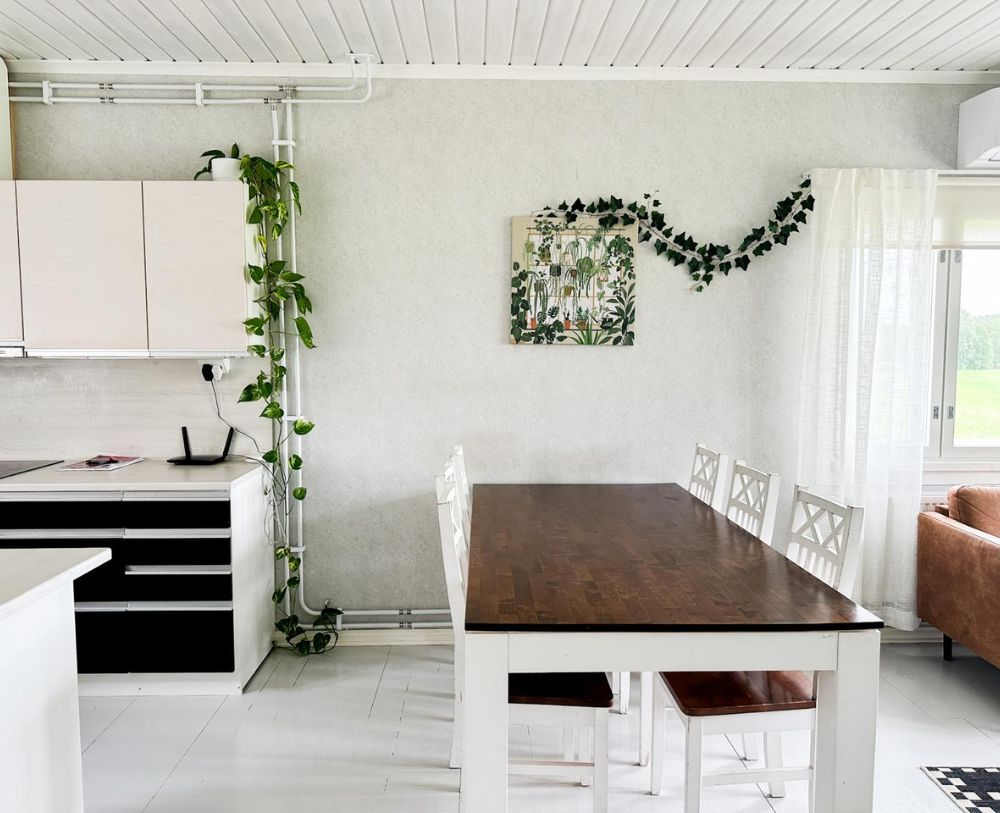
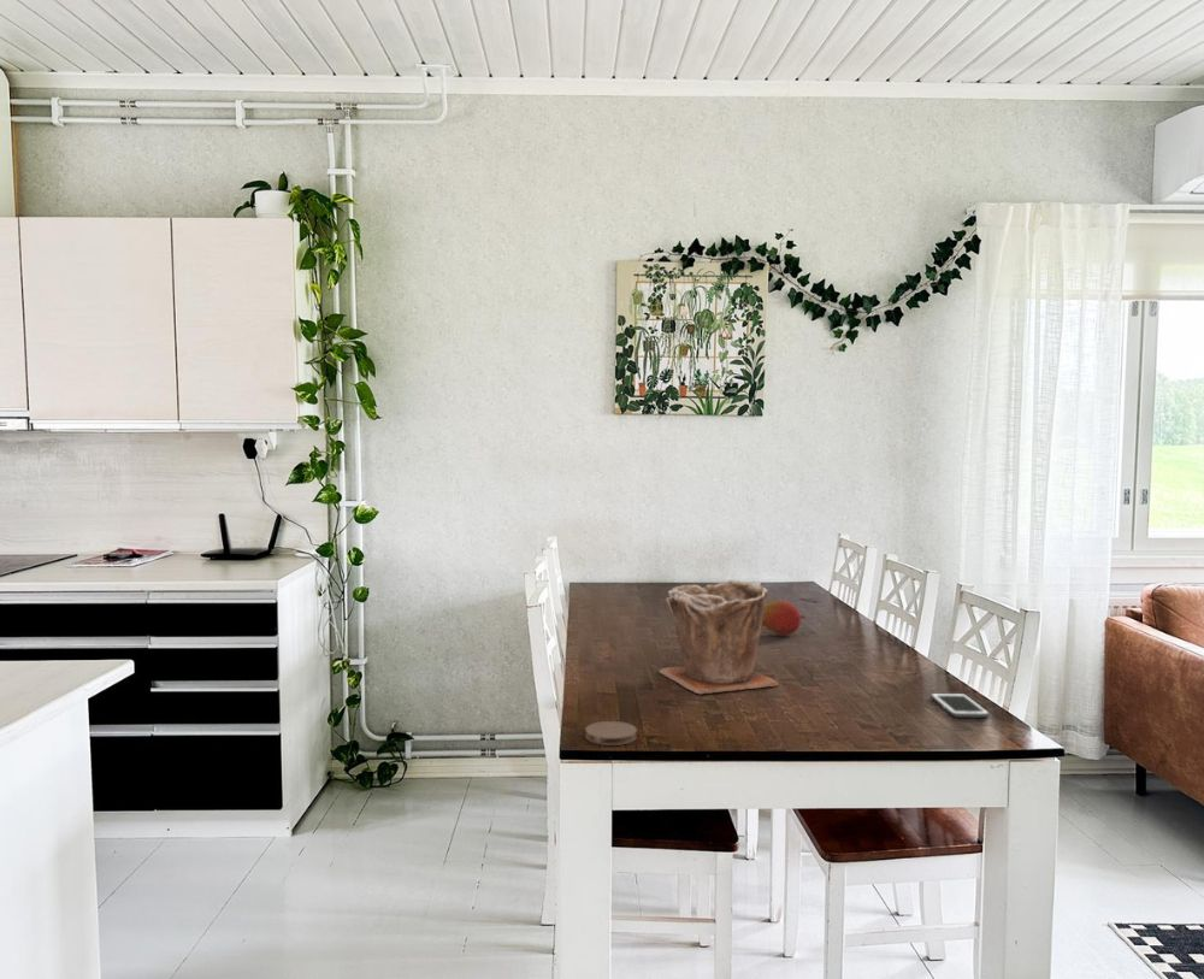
+ fruit [761,600,807,637]
+ plant pot [659,579,780,696]
+ coaster [584,720,638,747]
+ cell phone [929,692,991,719]
